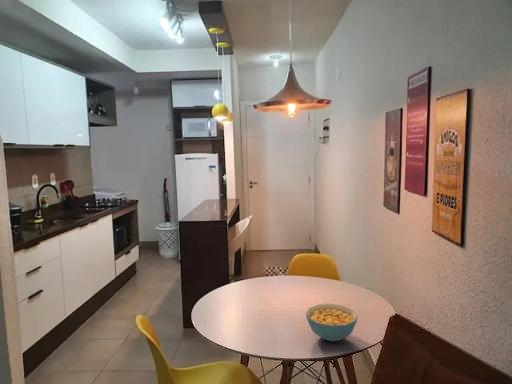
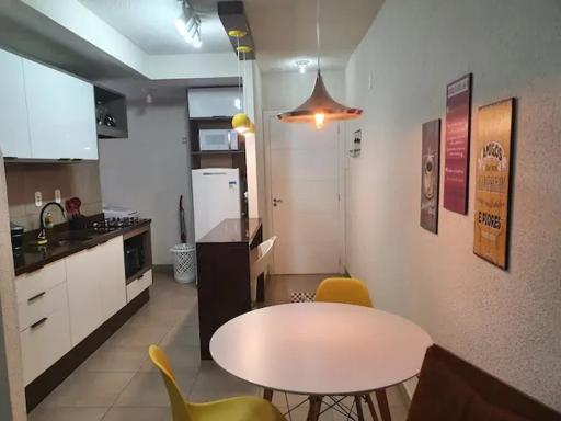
- cereal bowl [305,303,359,342]
